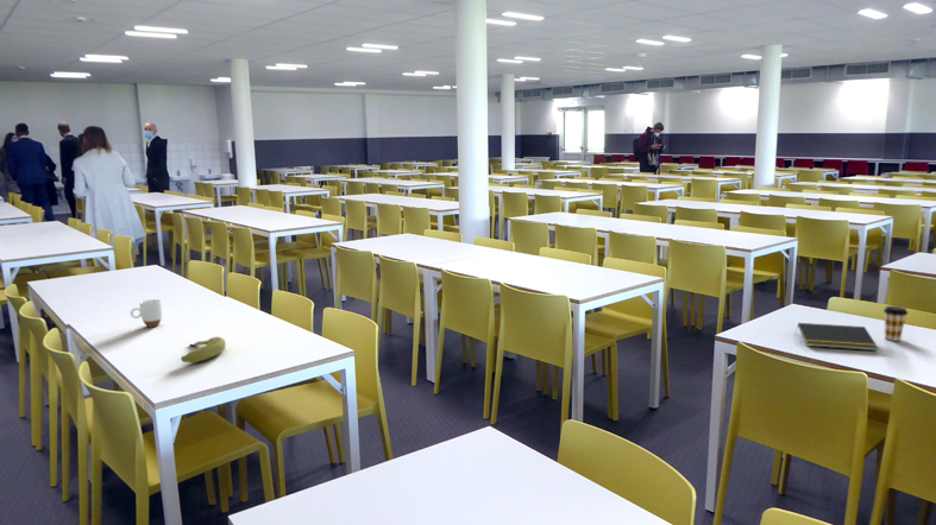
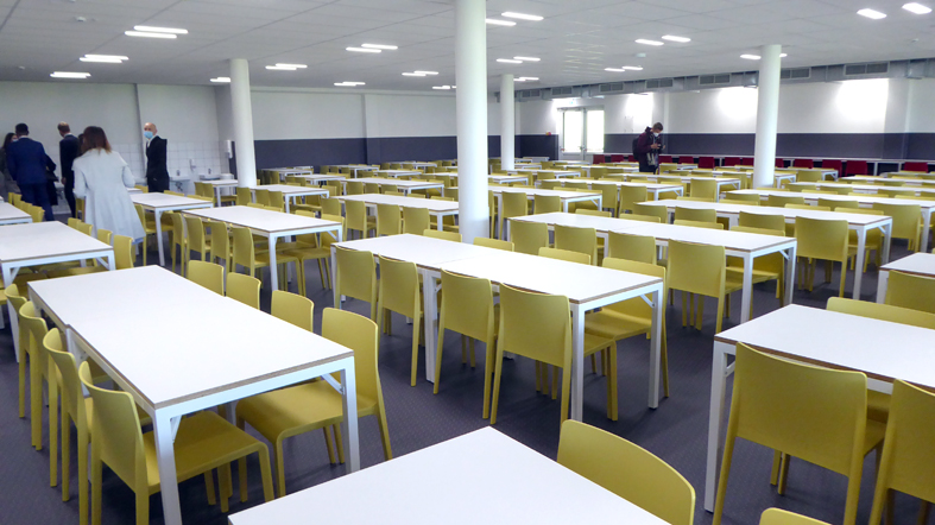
- coffee cup [882,305,909,342]
- banana [180,336,227,363]
- mug [130,298,163,329]
- notepad [794,322,879,352]
